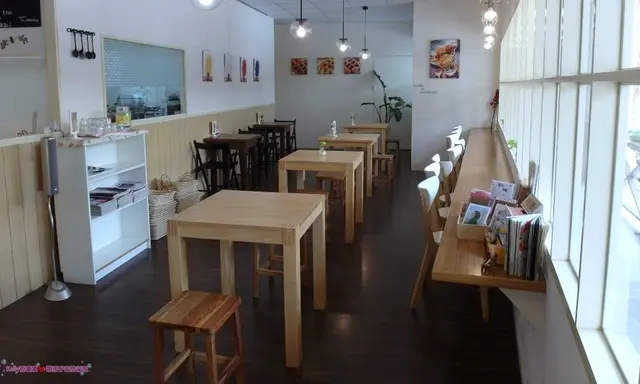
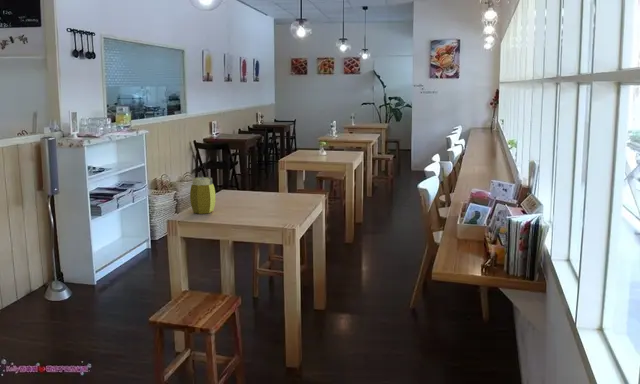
+ jar [189,176,217,215]
